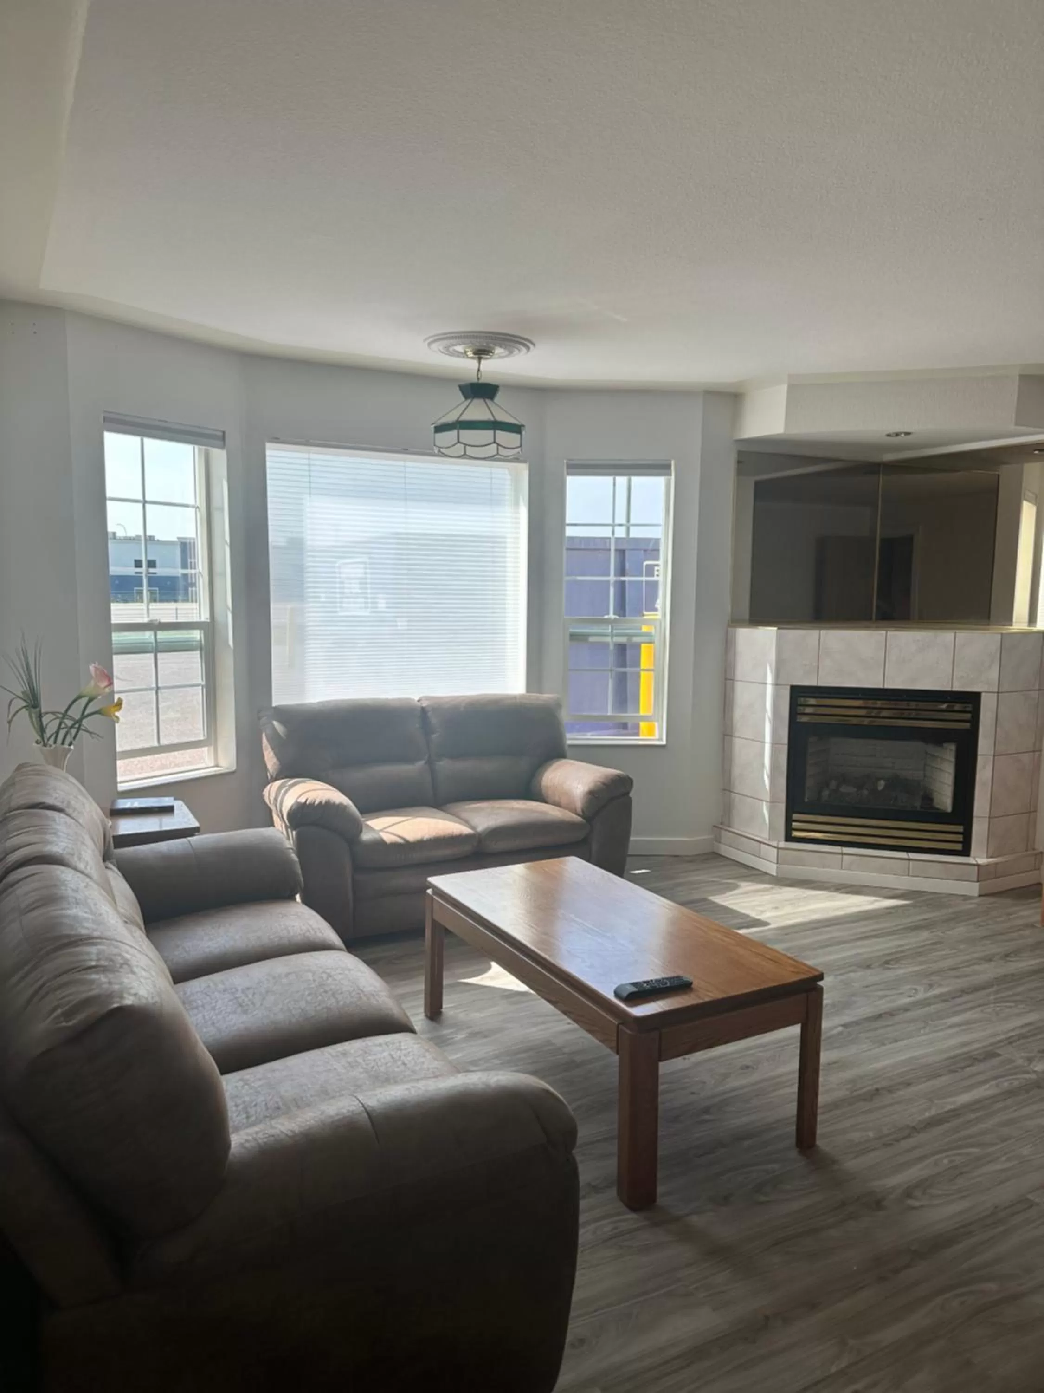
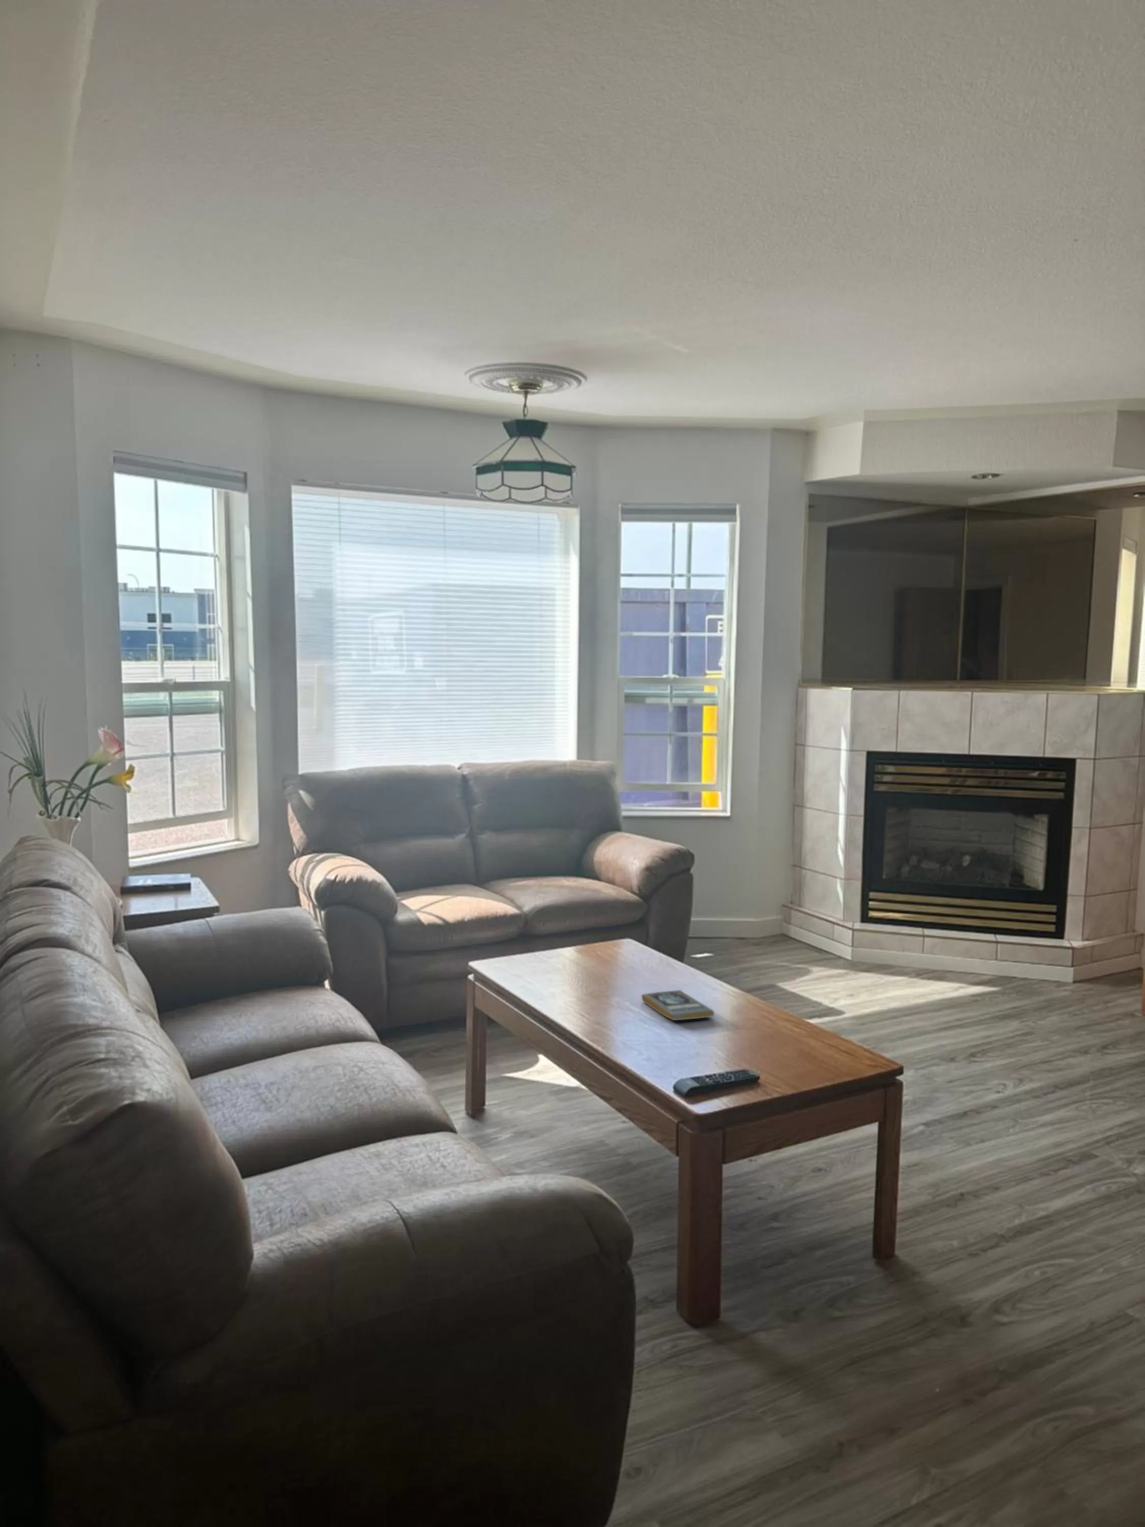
+ book [641,990,714,1021]
